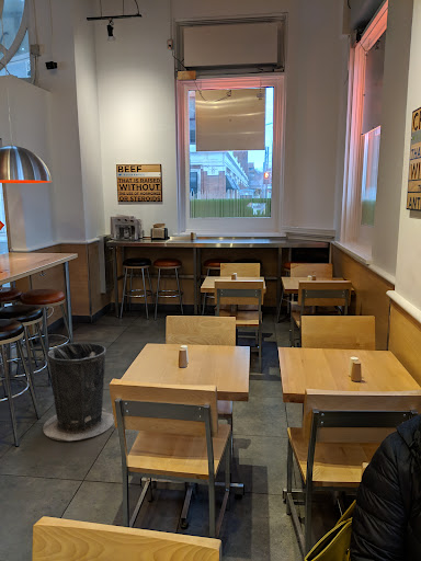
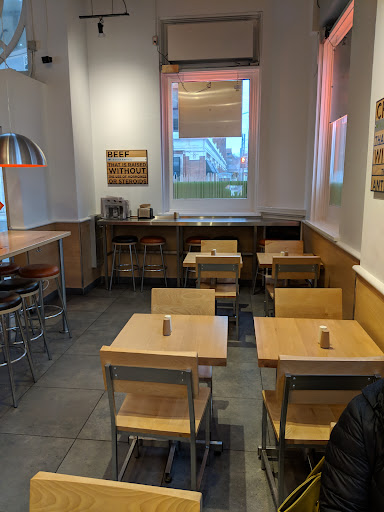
- trash can [42,342,115,442]
